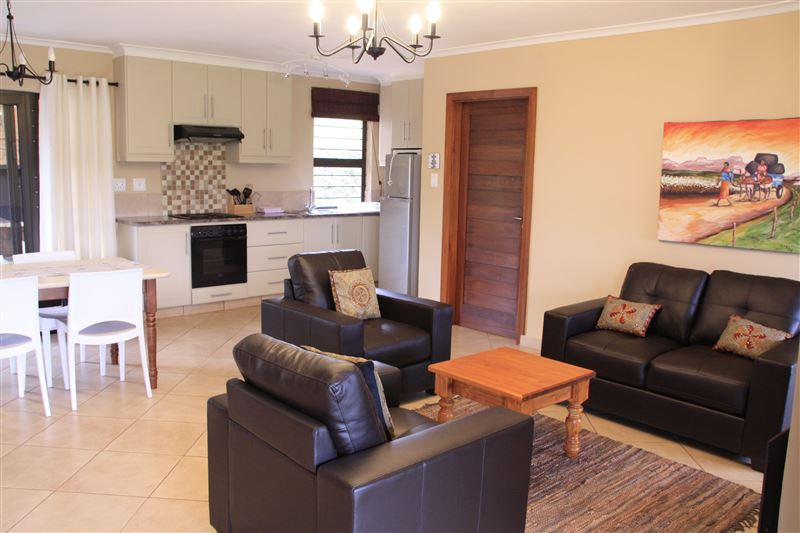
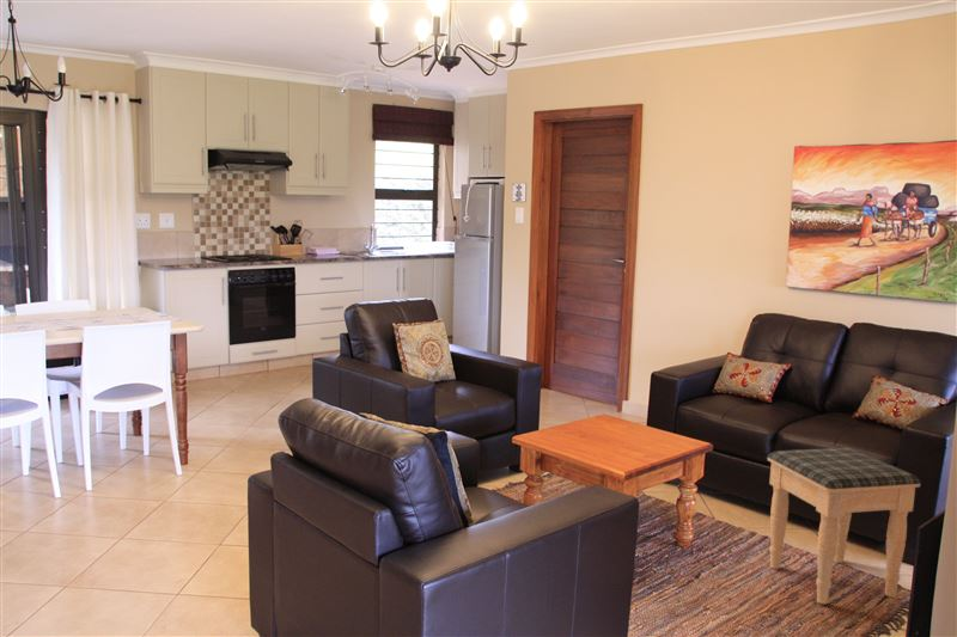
+ footstool [767,447,921,605]
